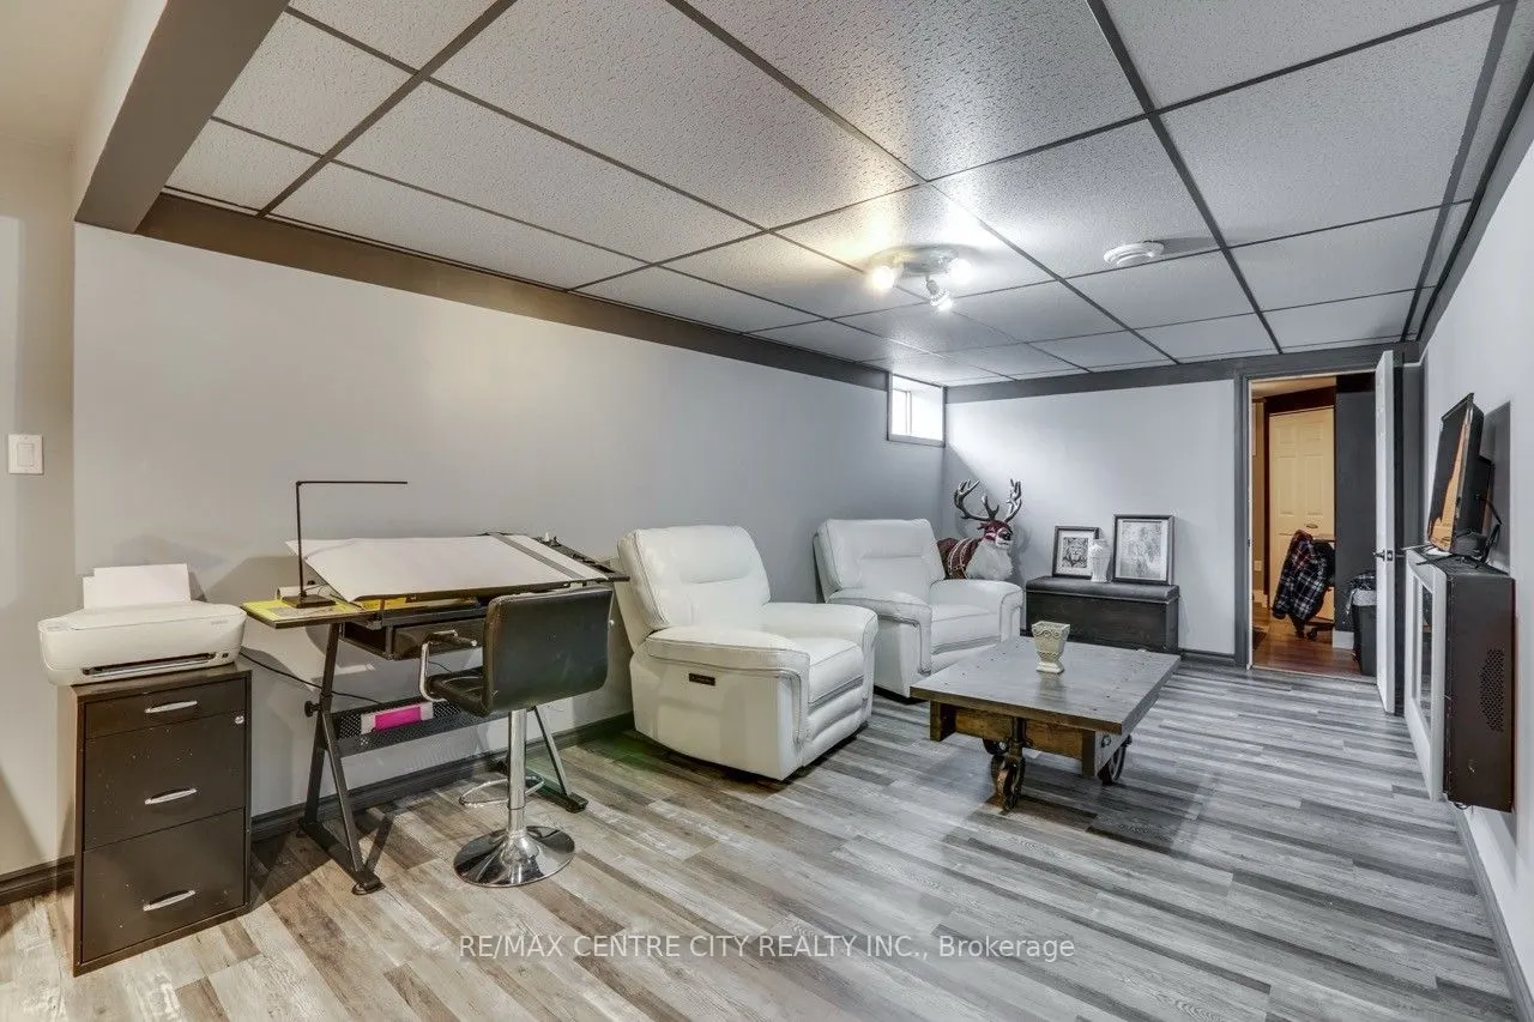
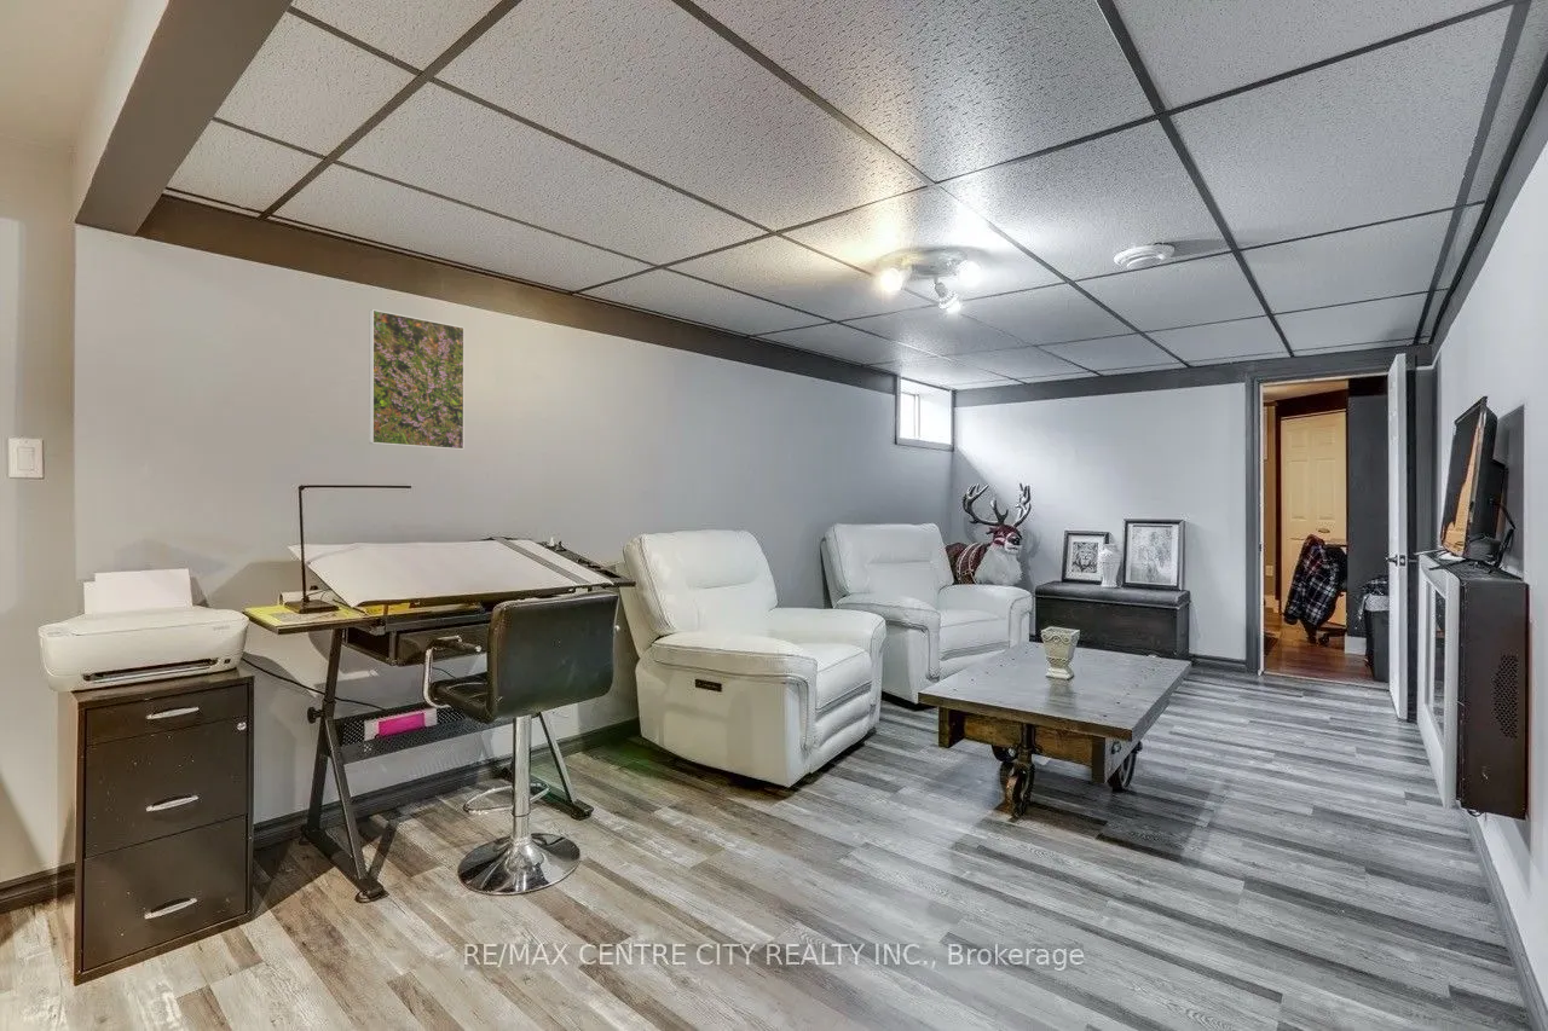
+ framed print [368,308,466,451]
